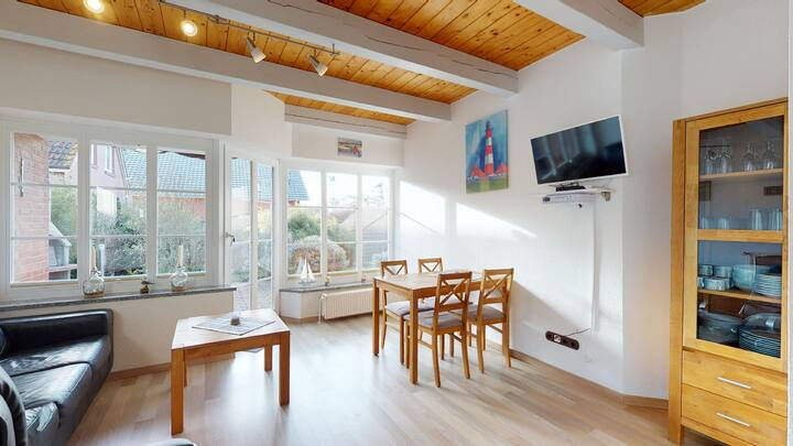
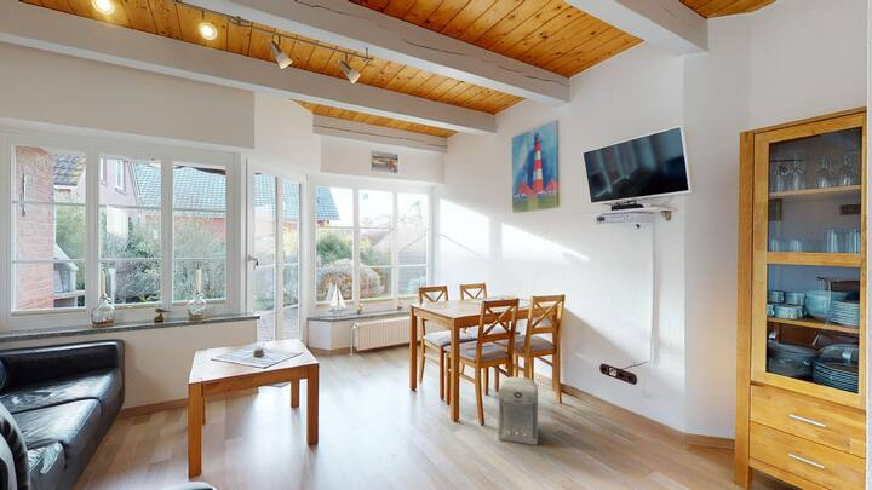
+ speaker [497,375,539,446]
